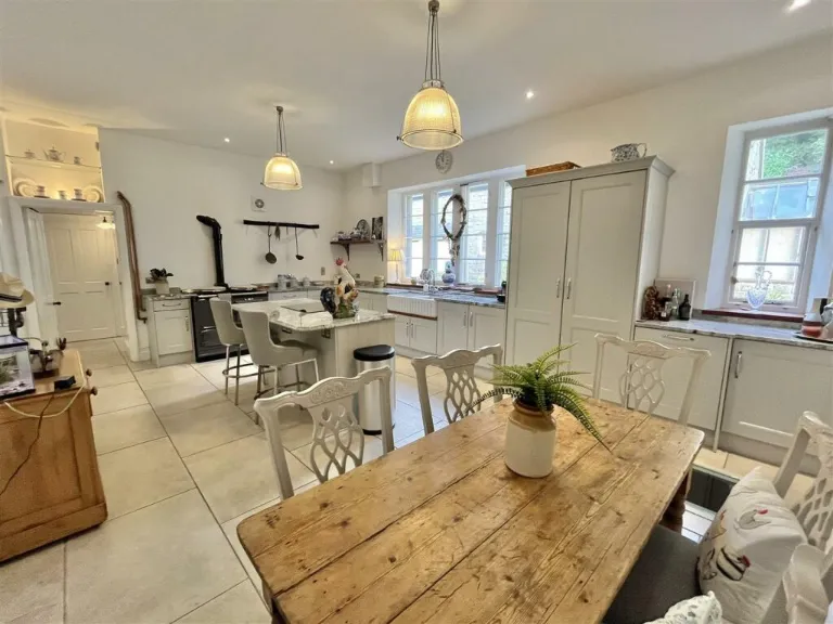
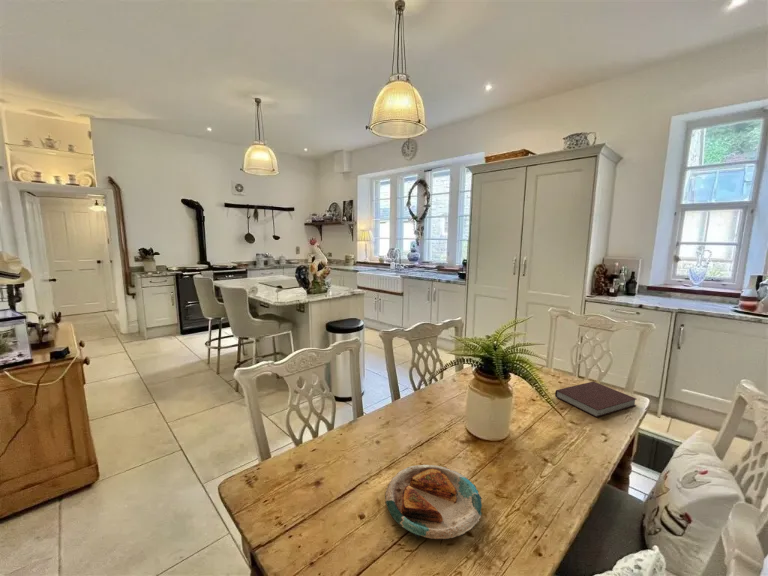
+ plate [384,464,483,541]
+ notebook [554,380,637,418]
